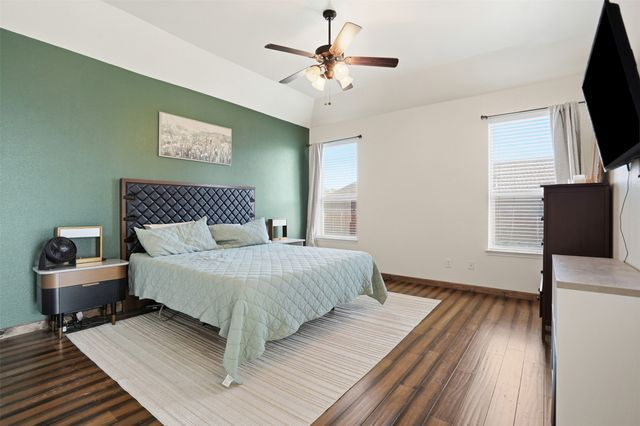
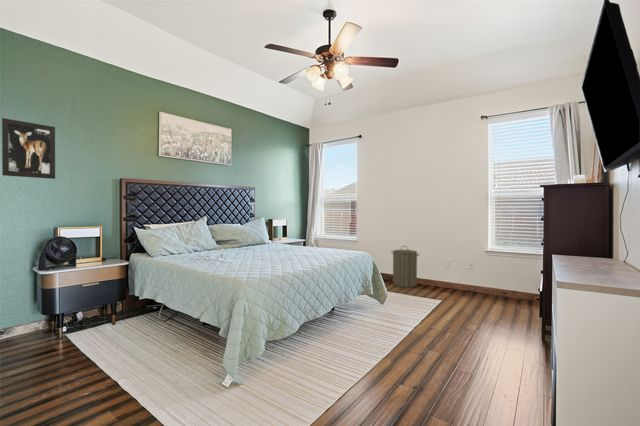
+ laundry hamper [390,245,421,289]
+ wall art [1,117,56,180]
